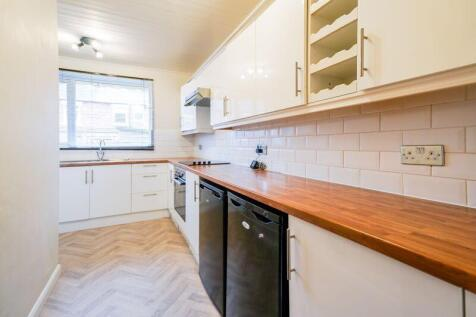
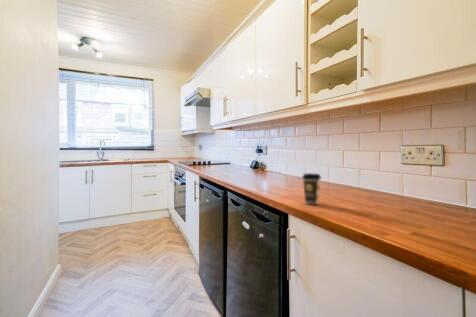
+ coffee cup [301,172,322,205]
